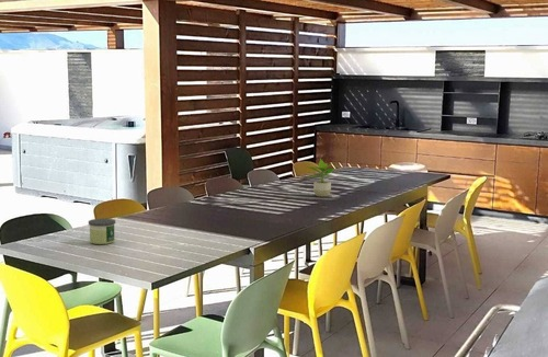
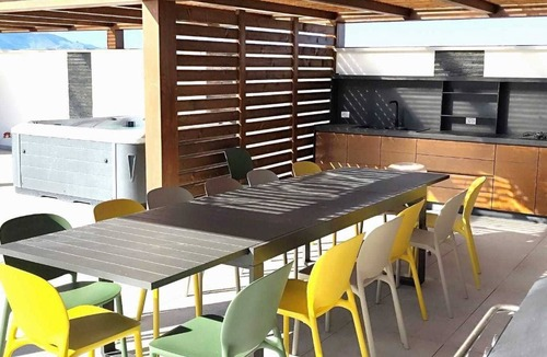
- candle [88,218,116,245]
- potted plant [306,158,336,198]
